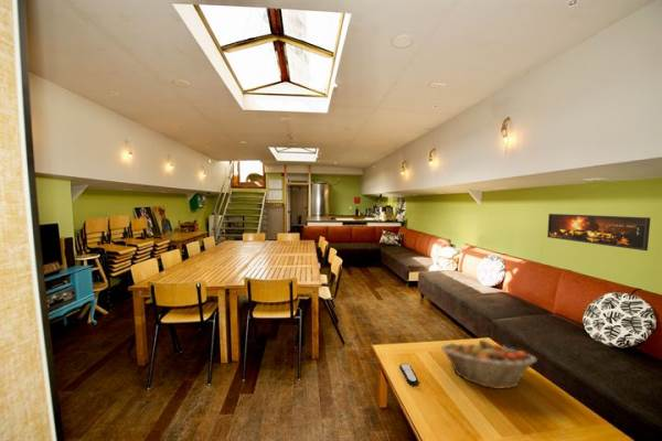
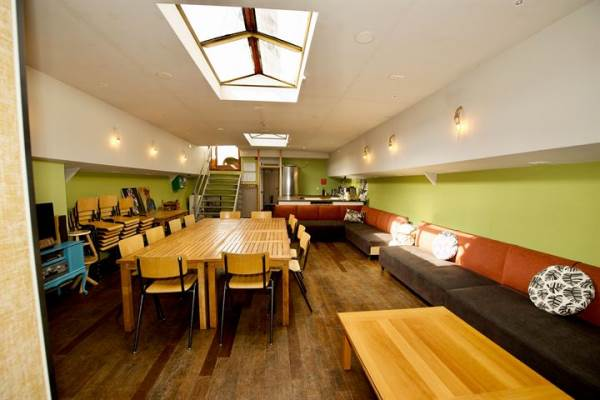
- fruit basket [440,338,538,390]
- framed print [546,213,651,251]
- remote control [398,363,419,385]
